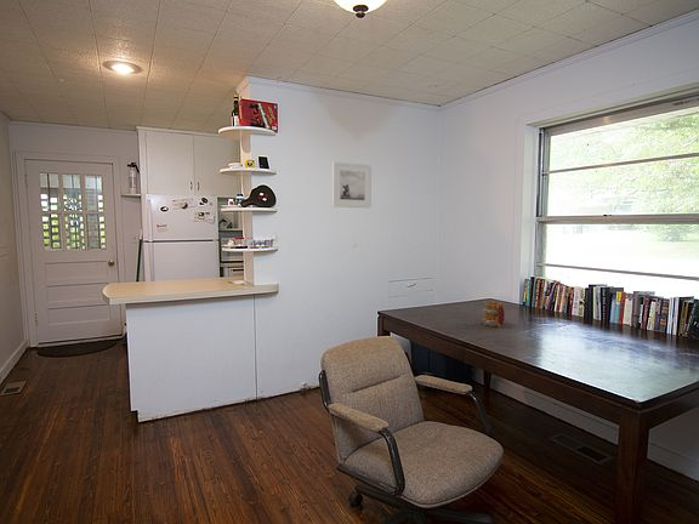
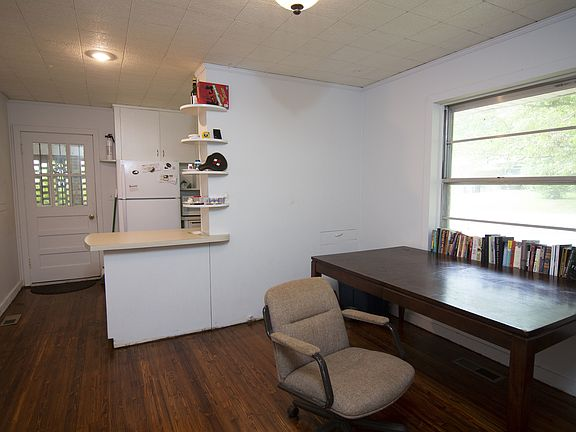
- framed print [331,161,373,209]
- mug [482,301,506,328]
